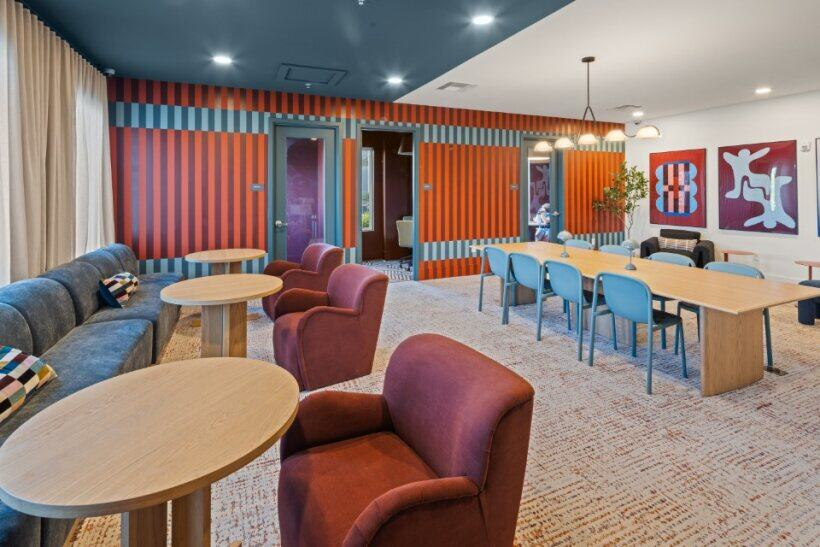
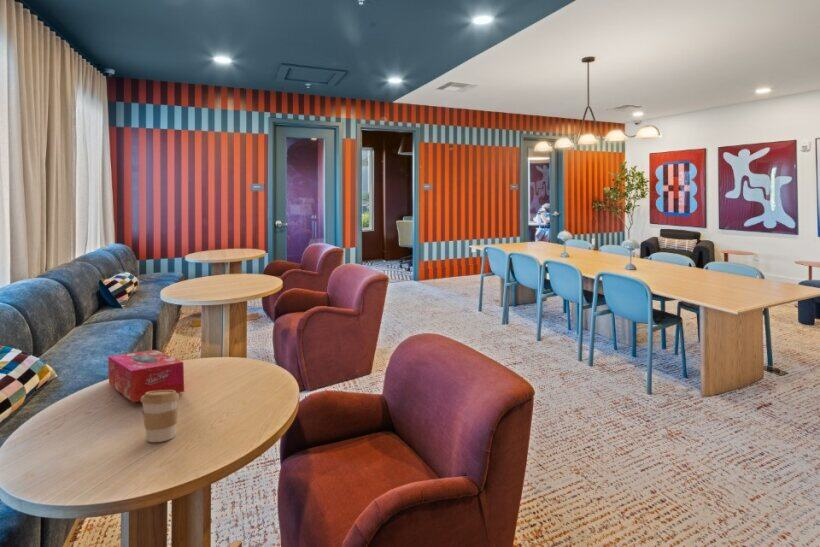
+ coffee cup [140,390,180,443]
+ tissue box [107,349,185,403]
